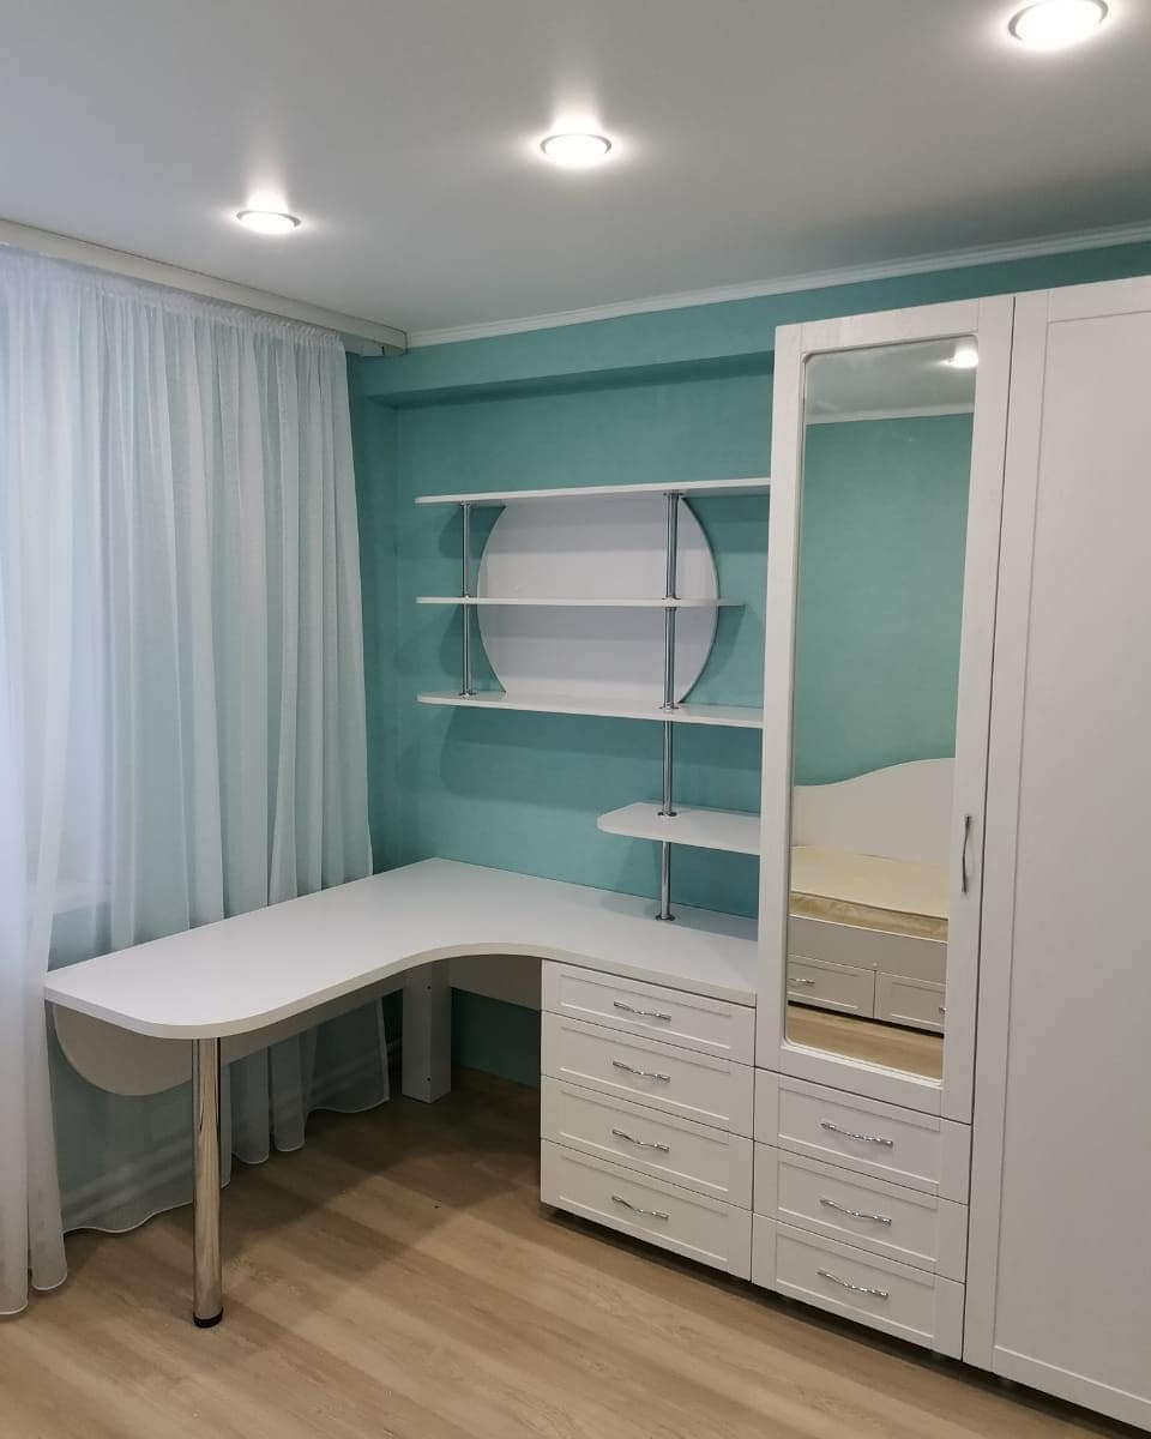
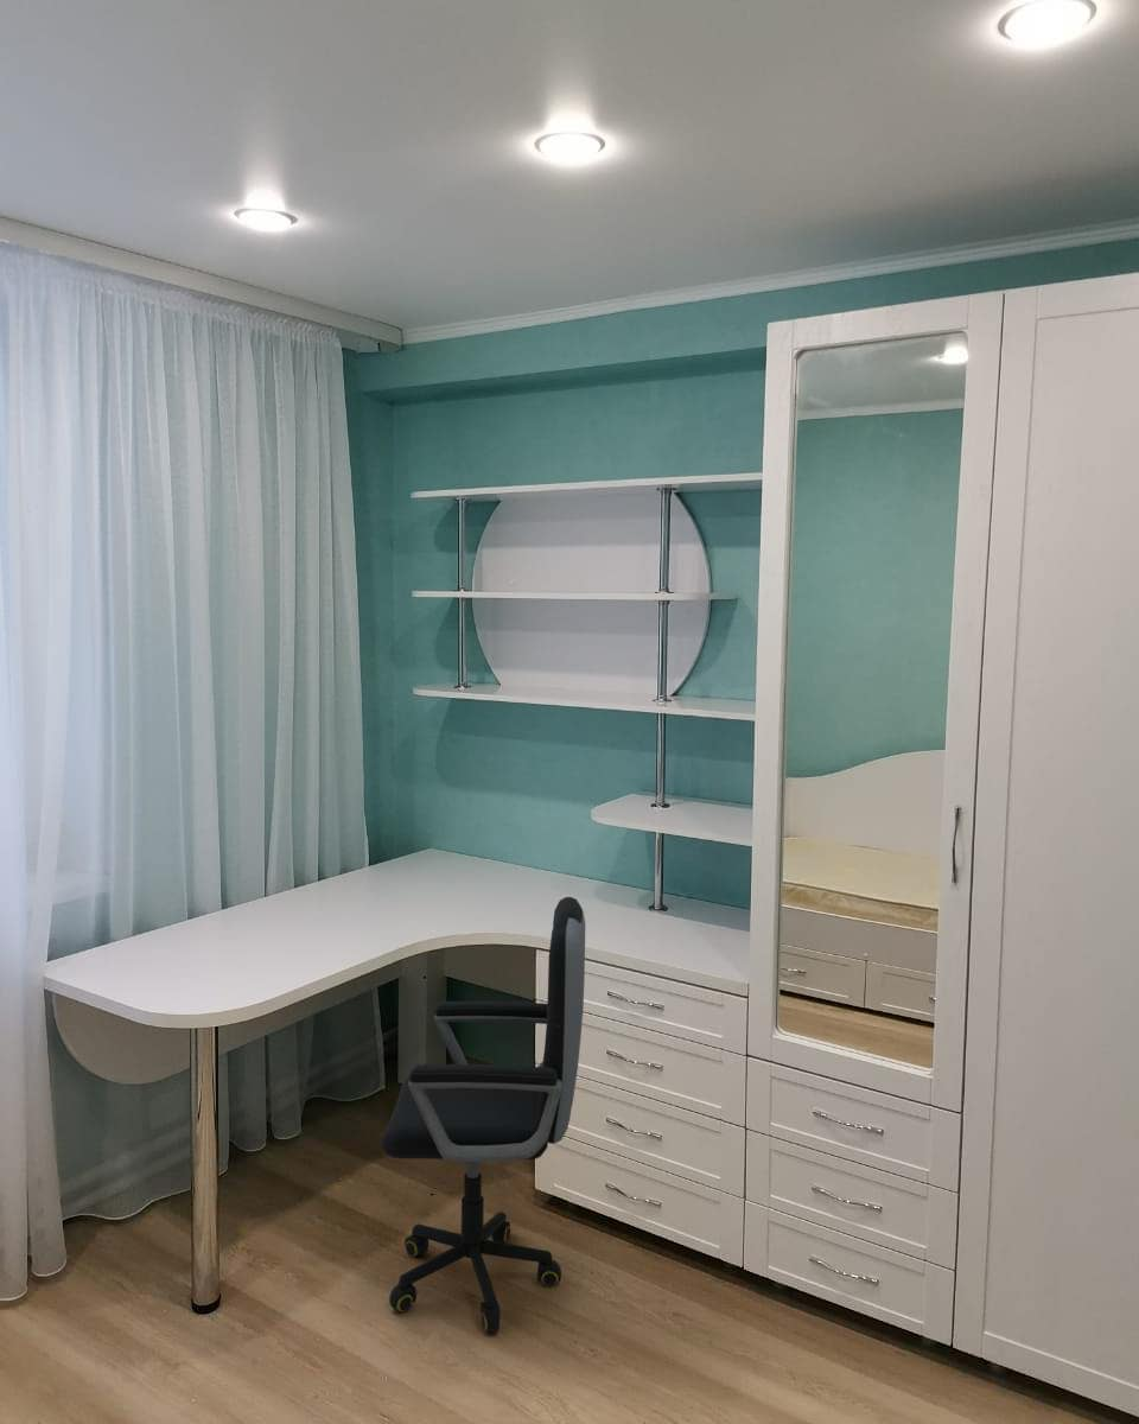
+ office chair [381,896,586,1333]
